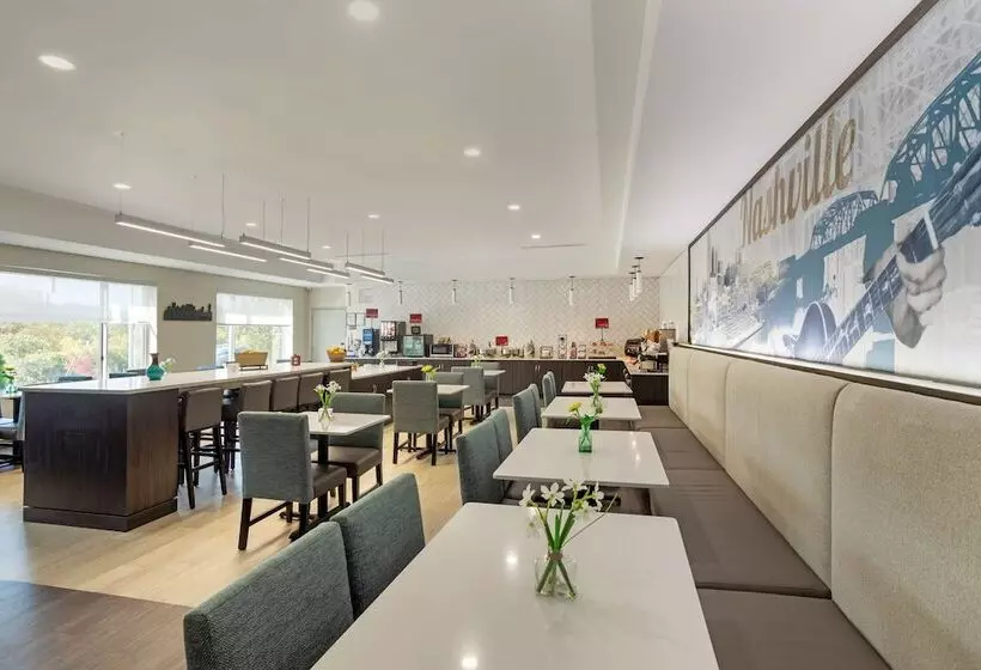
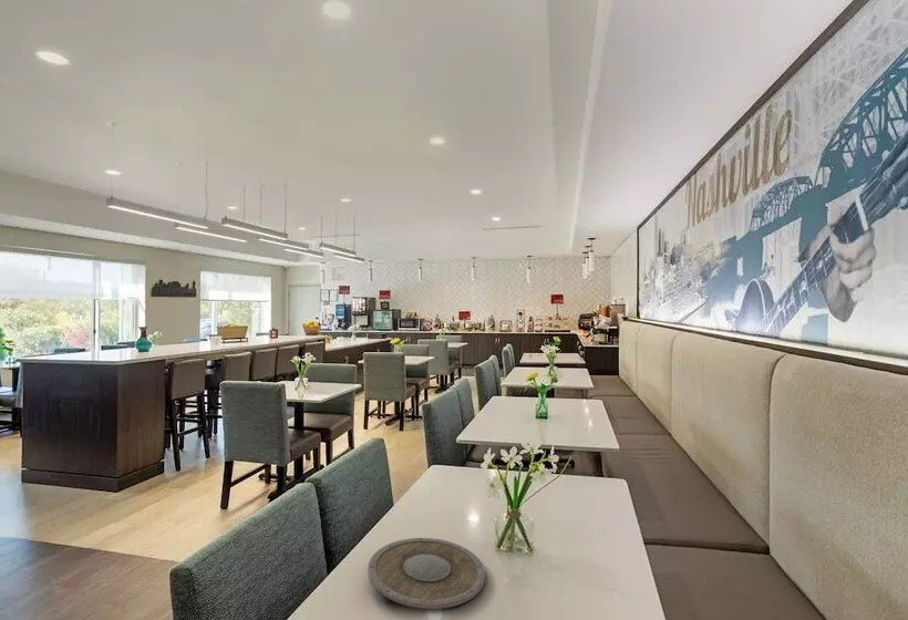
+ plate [367,537,486,610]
